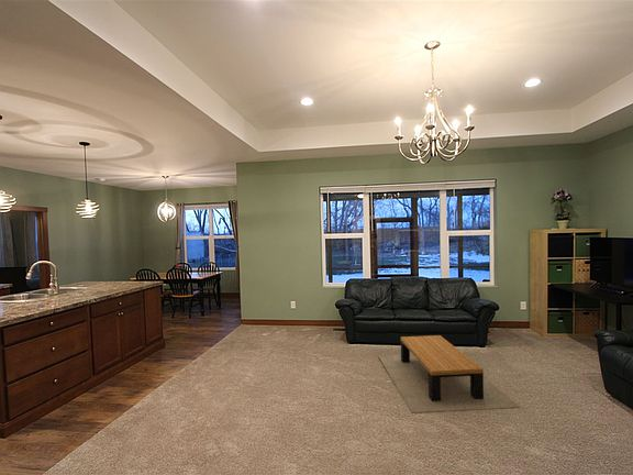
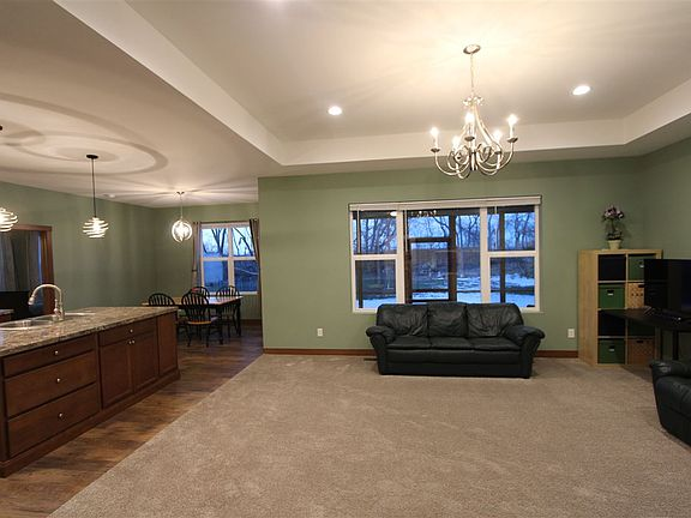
- coffee table [377,334,521,415]
